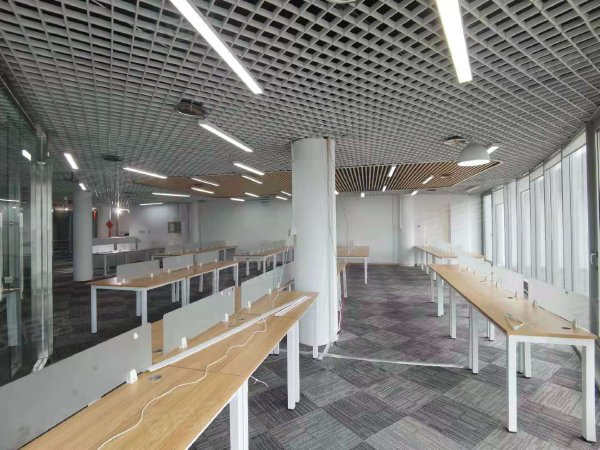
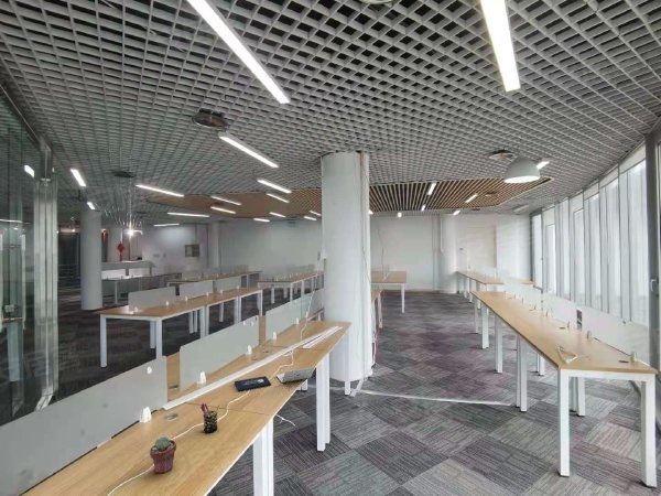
+ pen holder [199,402,221,434]
+ laptop [234,366,316,392]
+ potted succulent [149,435,177,474]
